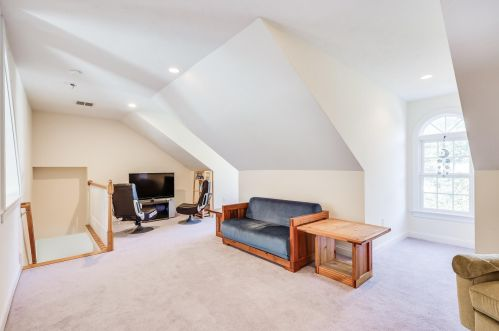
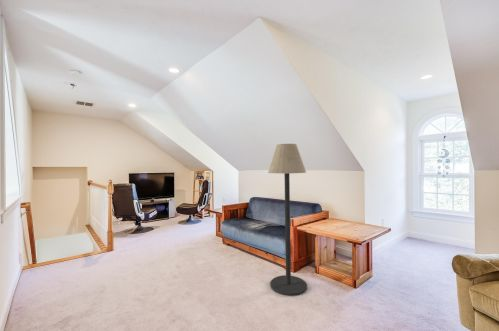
+ floor lamp [267,143,308,297]
